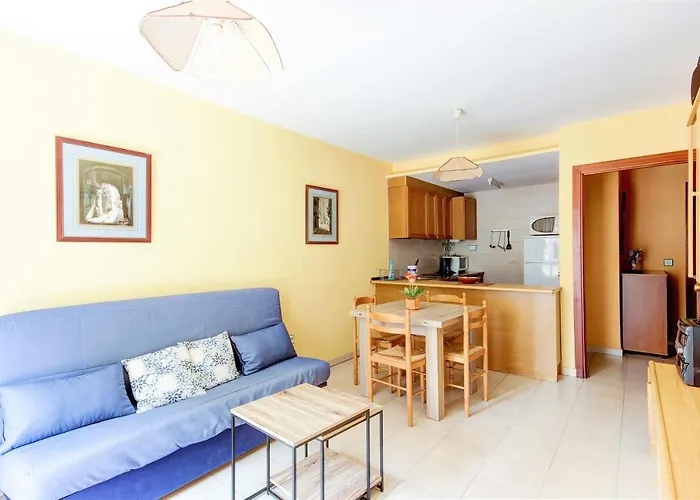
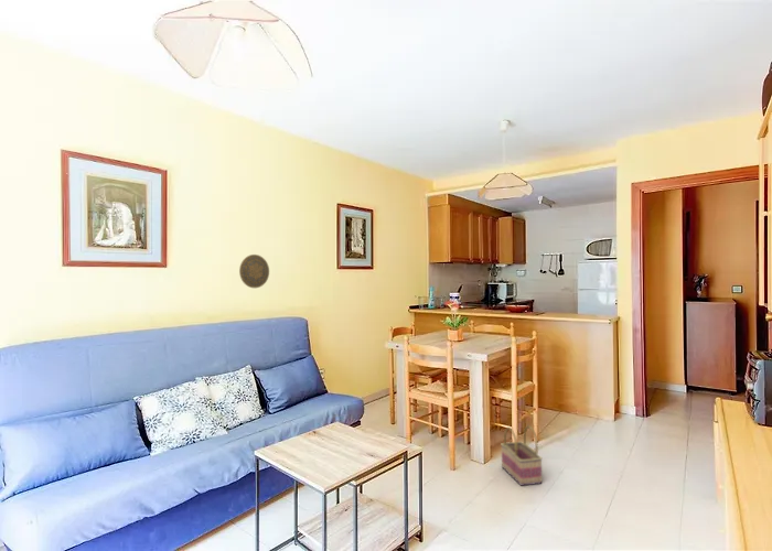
+ decorative plate [238,253,270,289]
+ basket [500,424,544,487]
